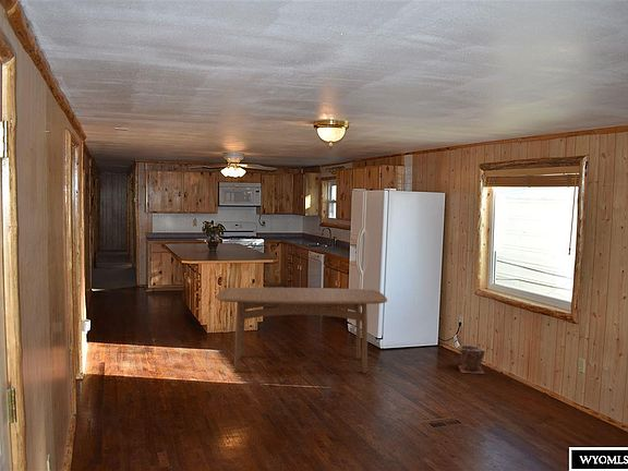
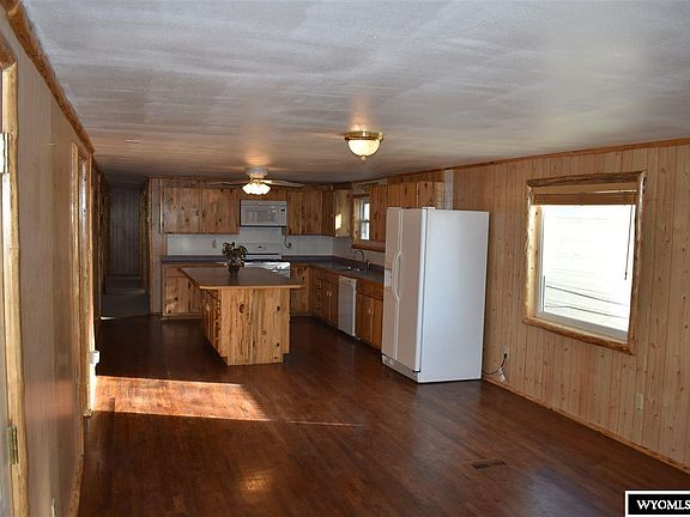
- dining table [215,287,388,374]
- plant pot [458,343,486,375]
